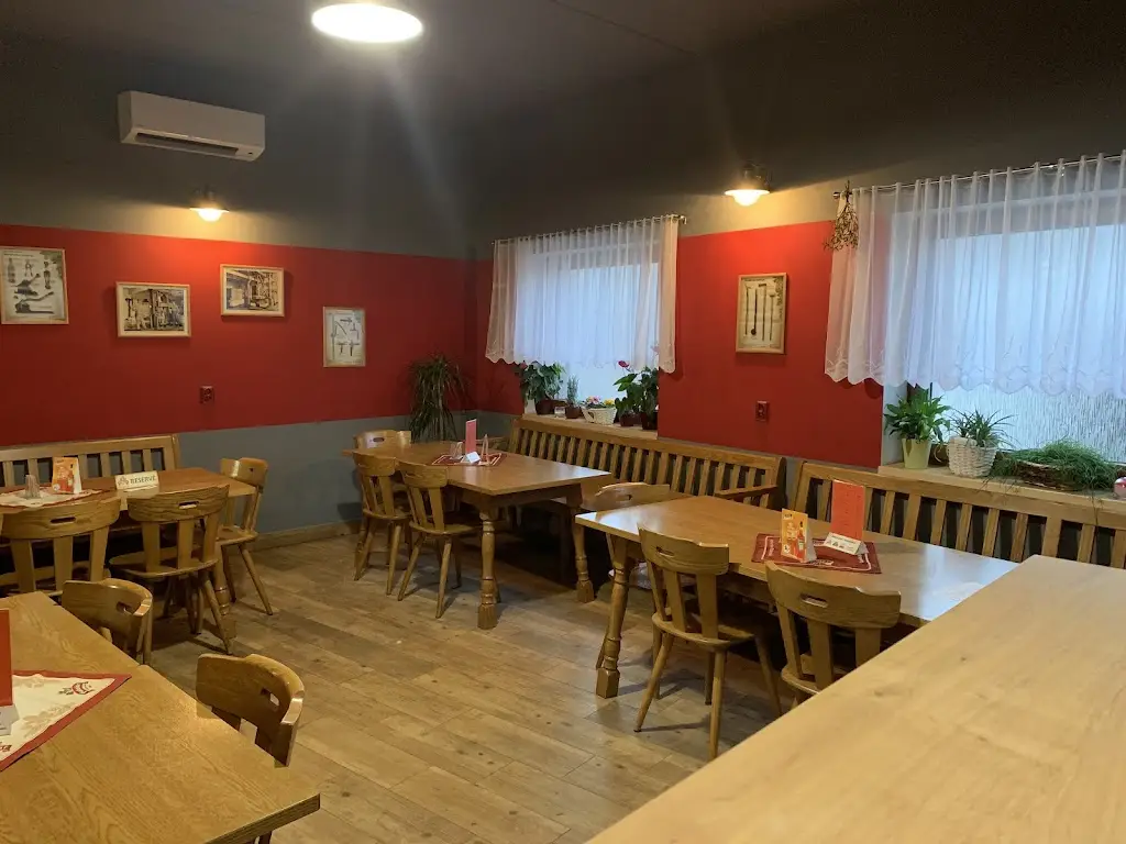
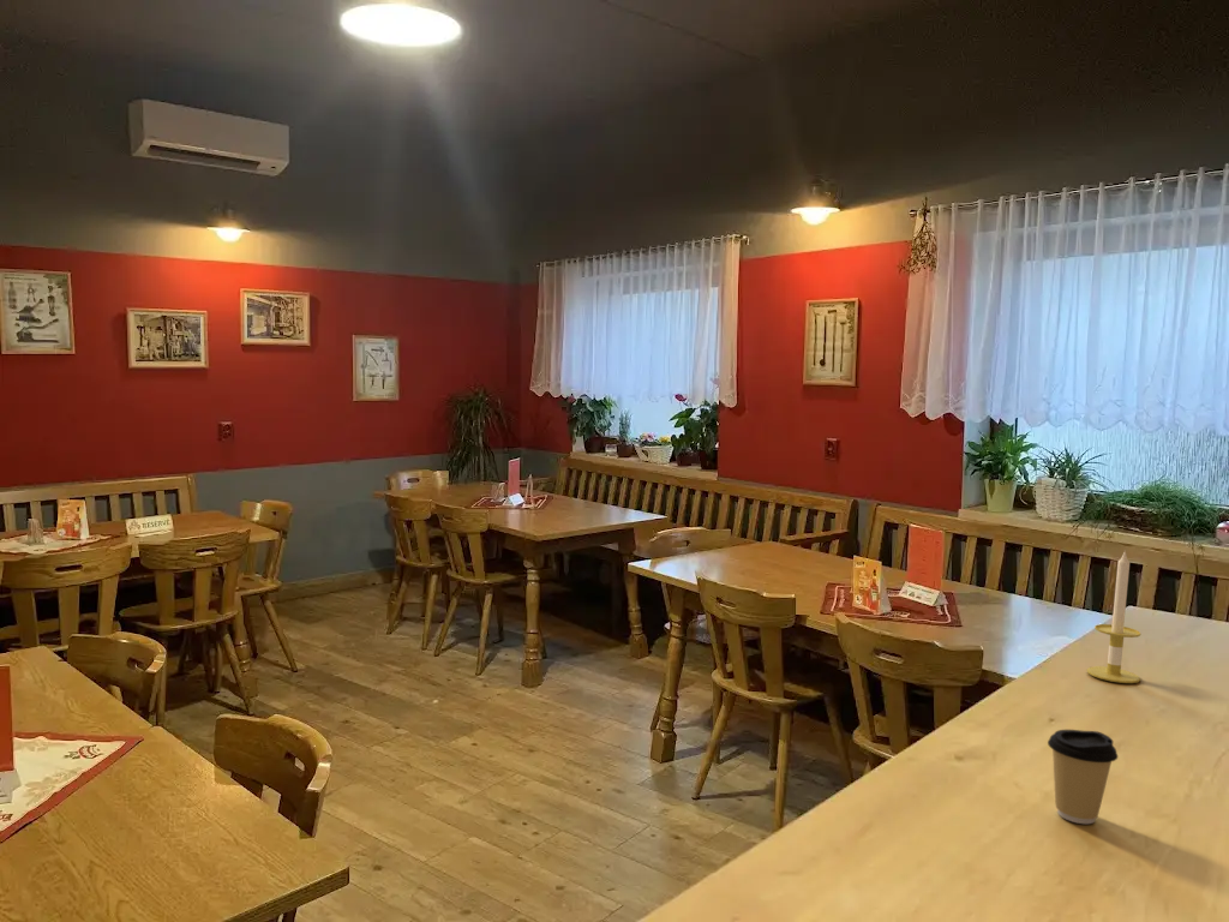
+ coffee cup [1047,729,1119,825]
+ candle [1086,549,1141,684]
